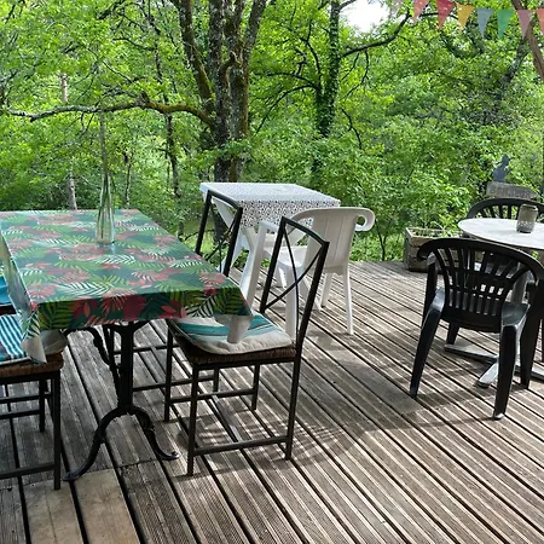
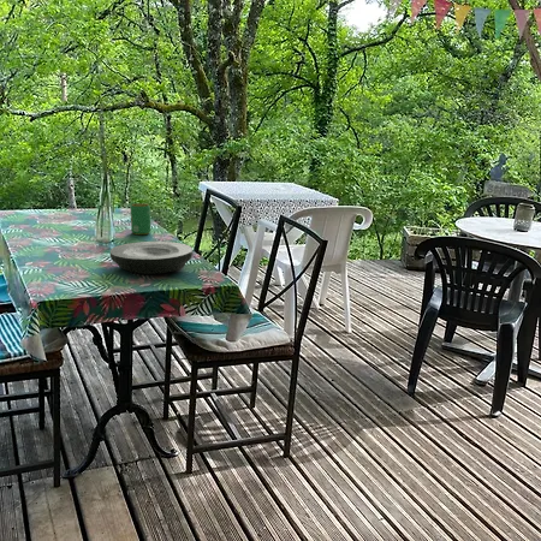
+ beverage can [130,202,151,236]
+ plate [109,240,194,275]
